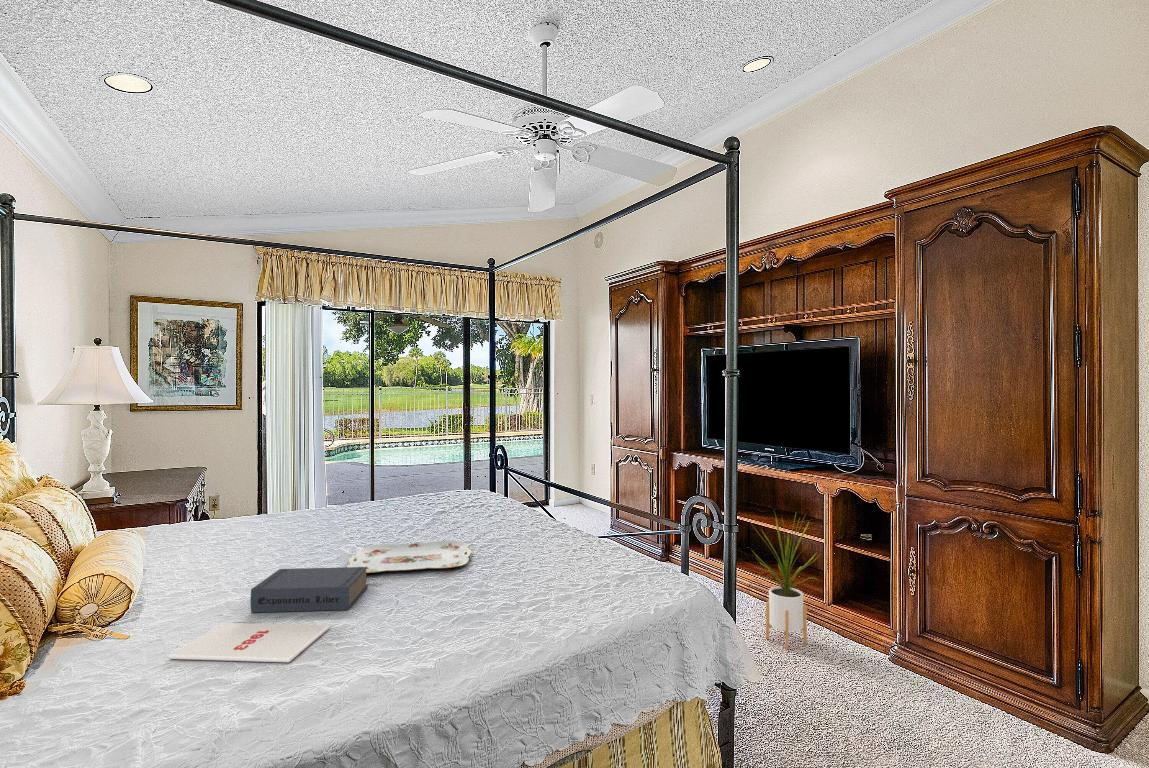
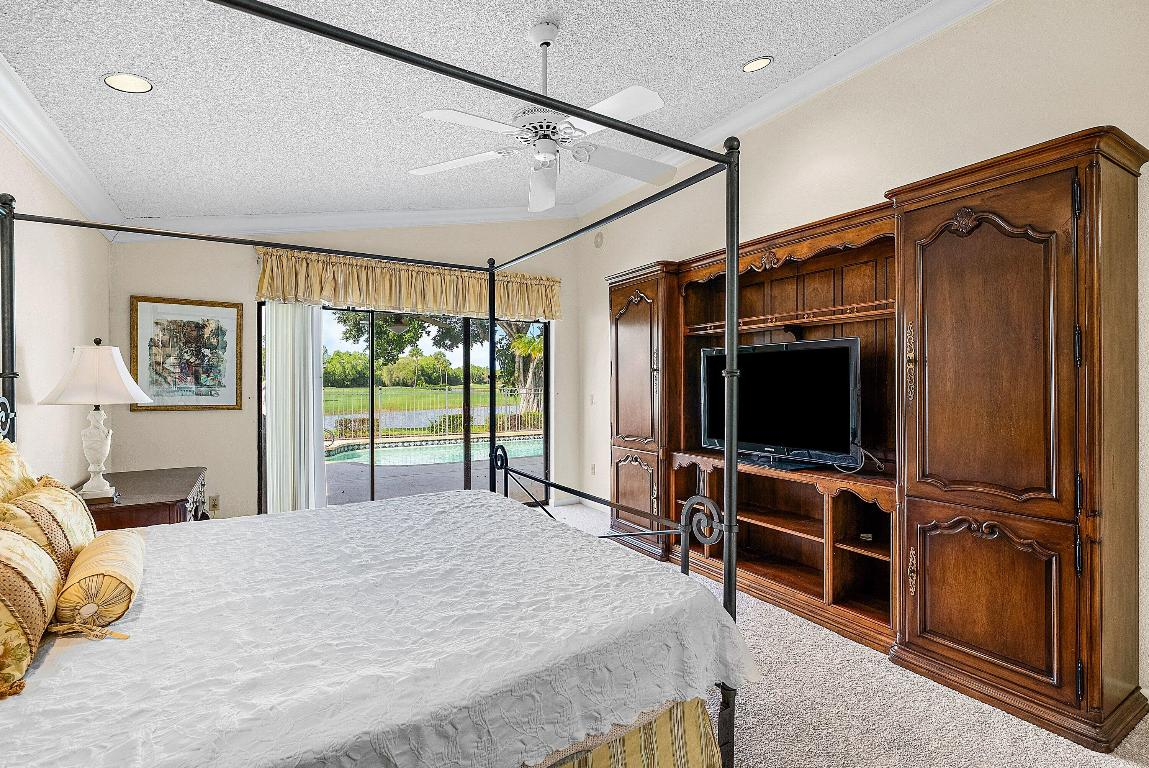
- serving tray [346,540,473,574]
- magazine [167,622,331,663]
- book [249,566,369,613]
- house plant [750,511,821,650]
